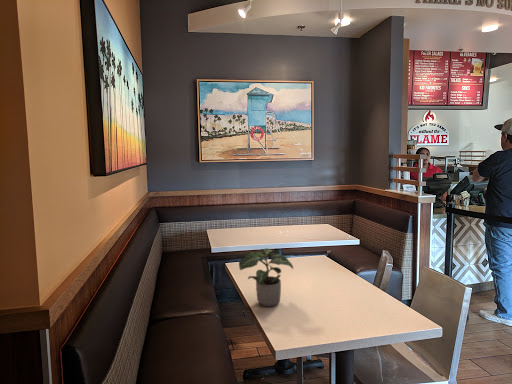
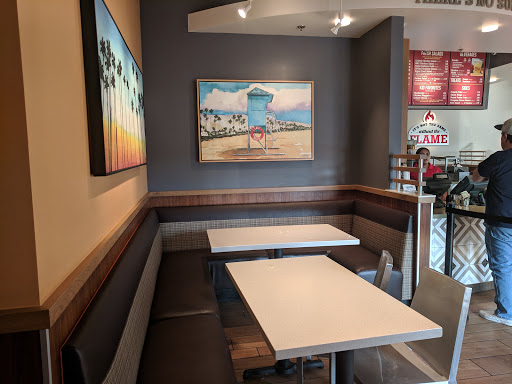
- potted plant [238,247,294,308]
